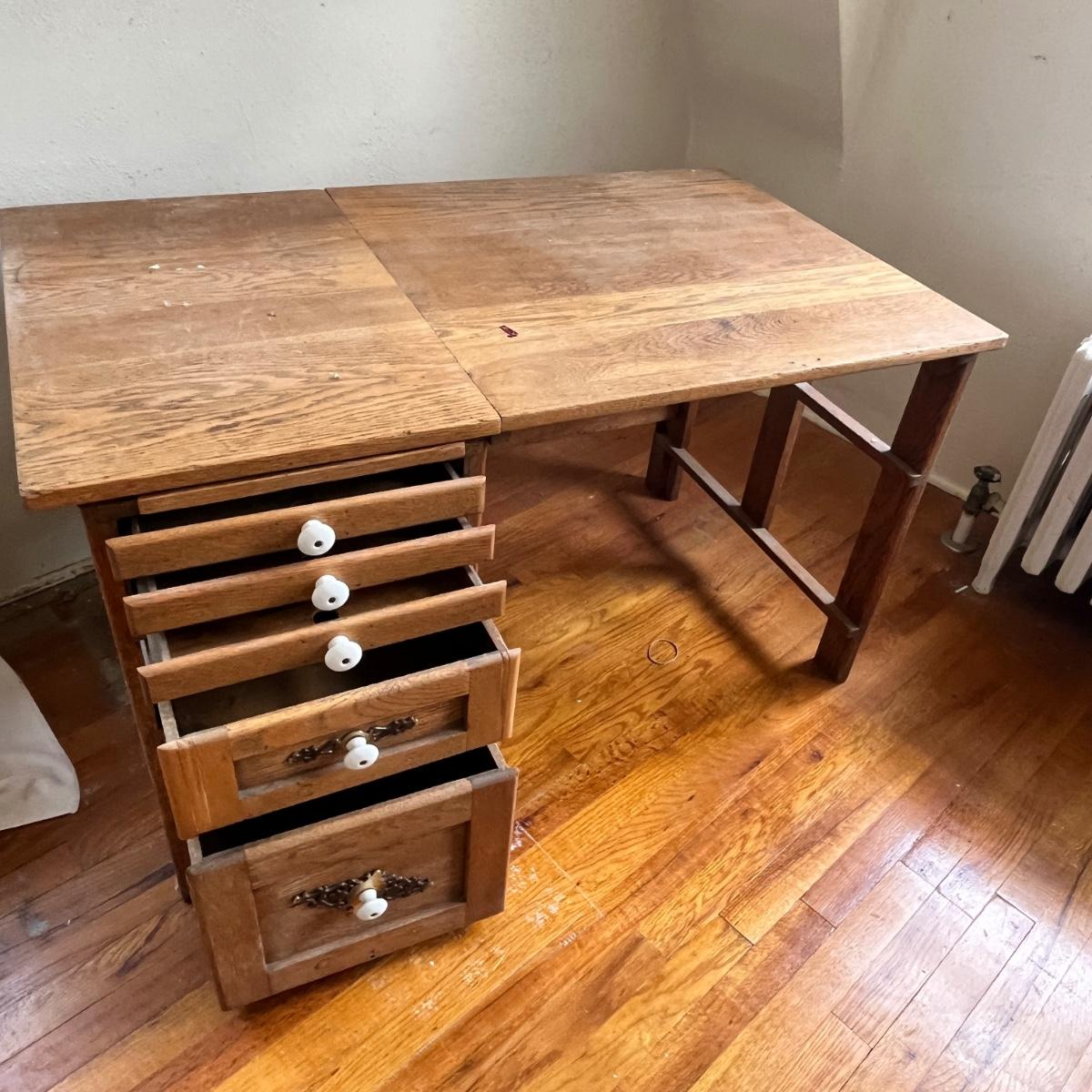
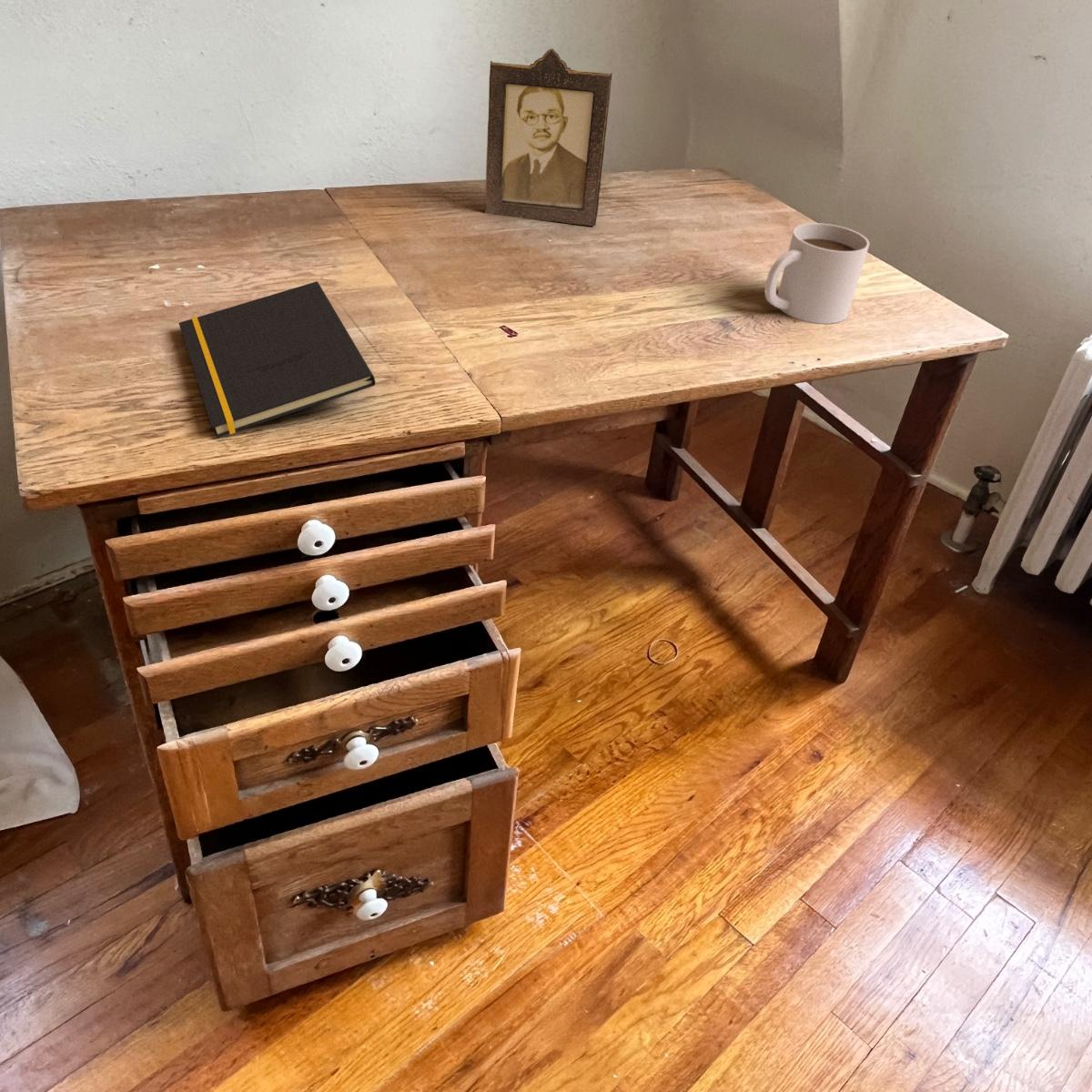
+ notepad [178,280,377,439]
+ photo frame [484,47,613,227]
+ mug [764,222,870,325]
